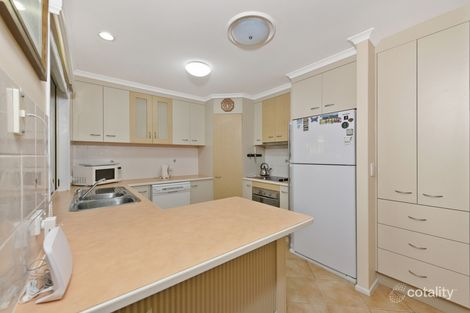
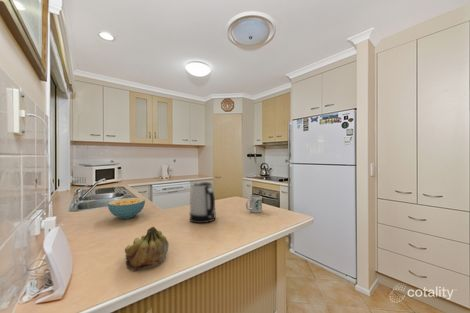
+ cereal bowl [107,197,146,220]
+ kettle [189,181,217,224]
+ fruit [124,226,170,272]
+ mug [245,194,263,214]
